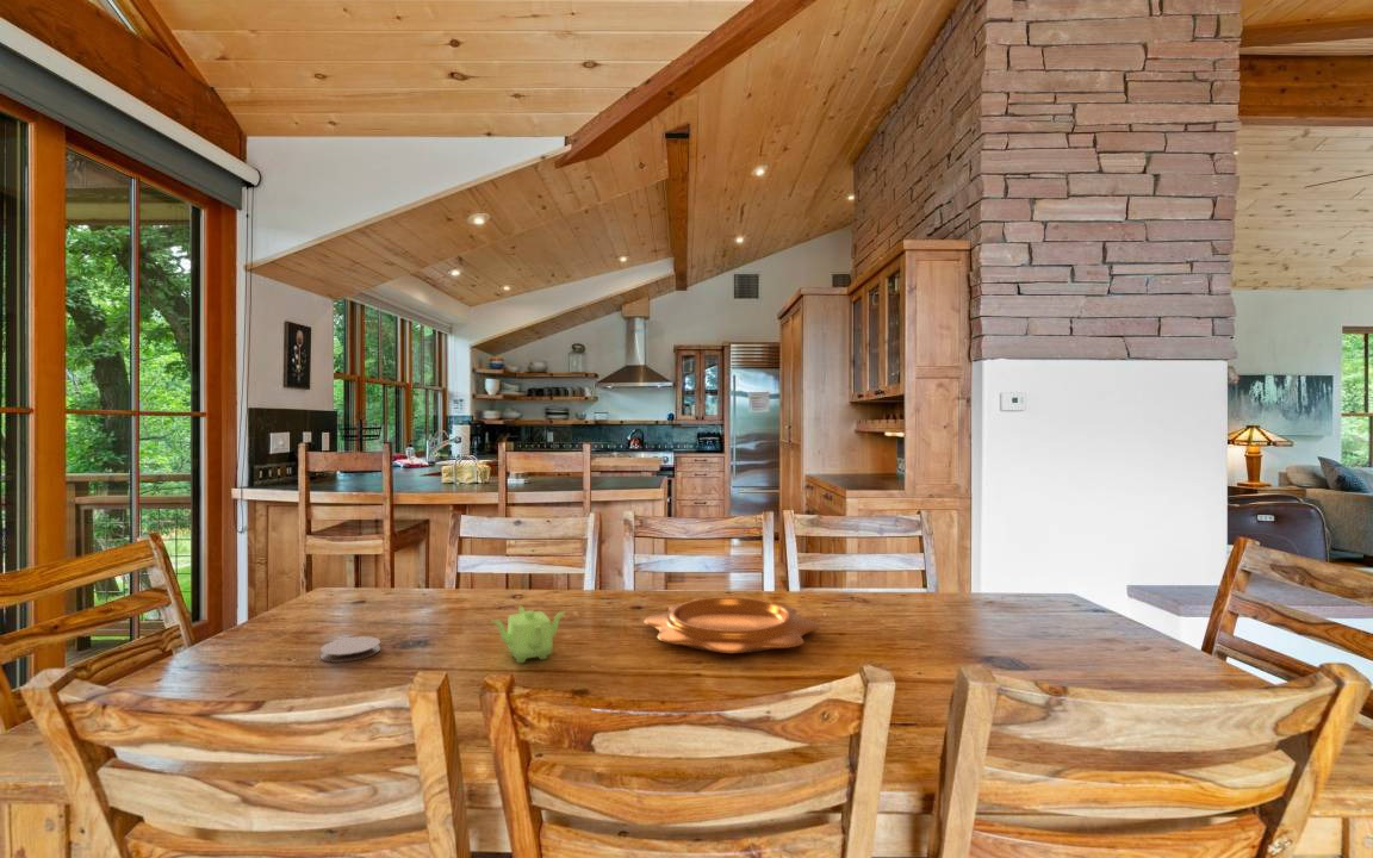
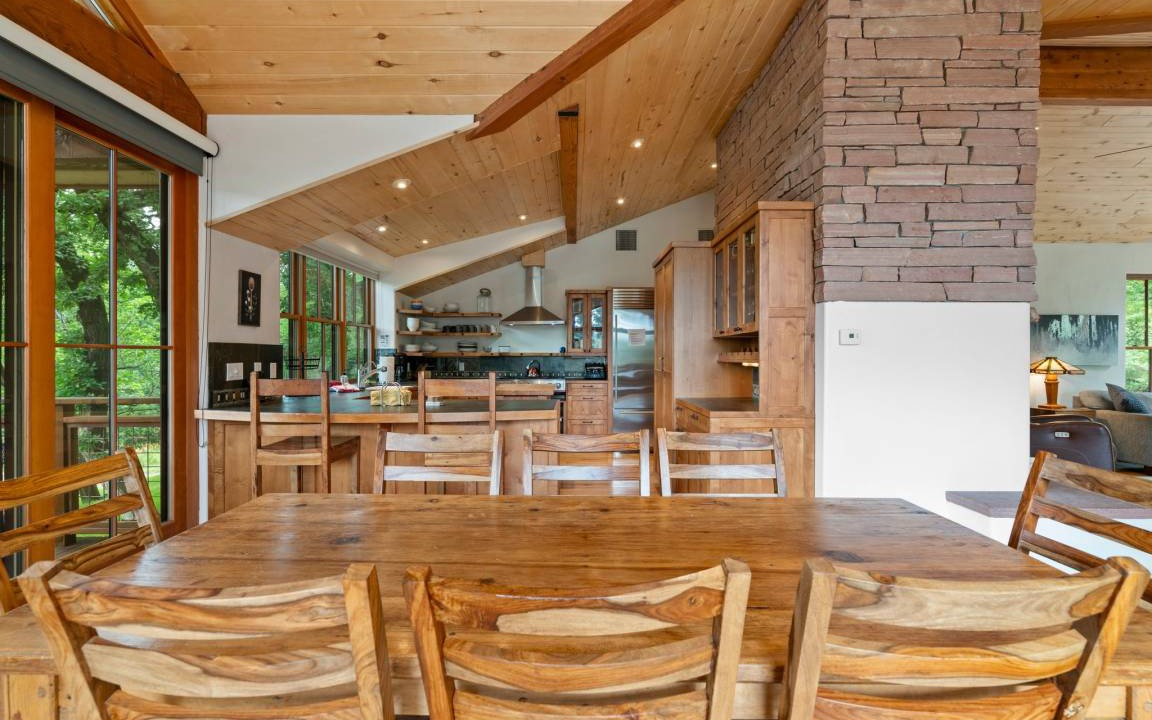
- decorative bowl [642,596,821,654]
- coaster [319,635,381,664]
- teapot [489,605,569,664]
